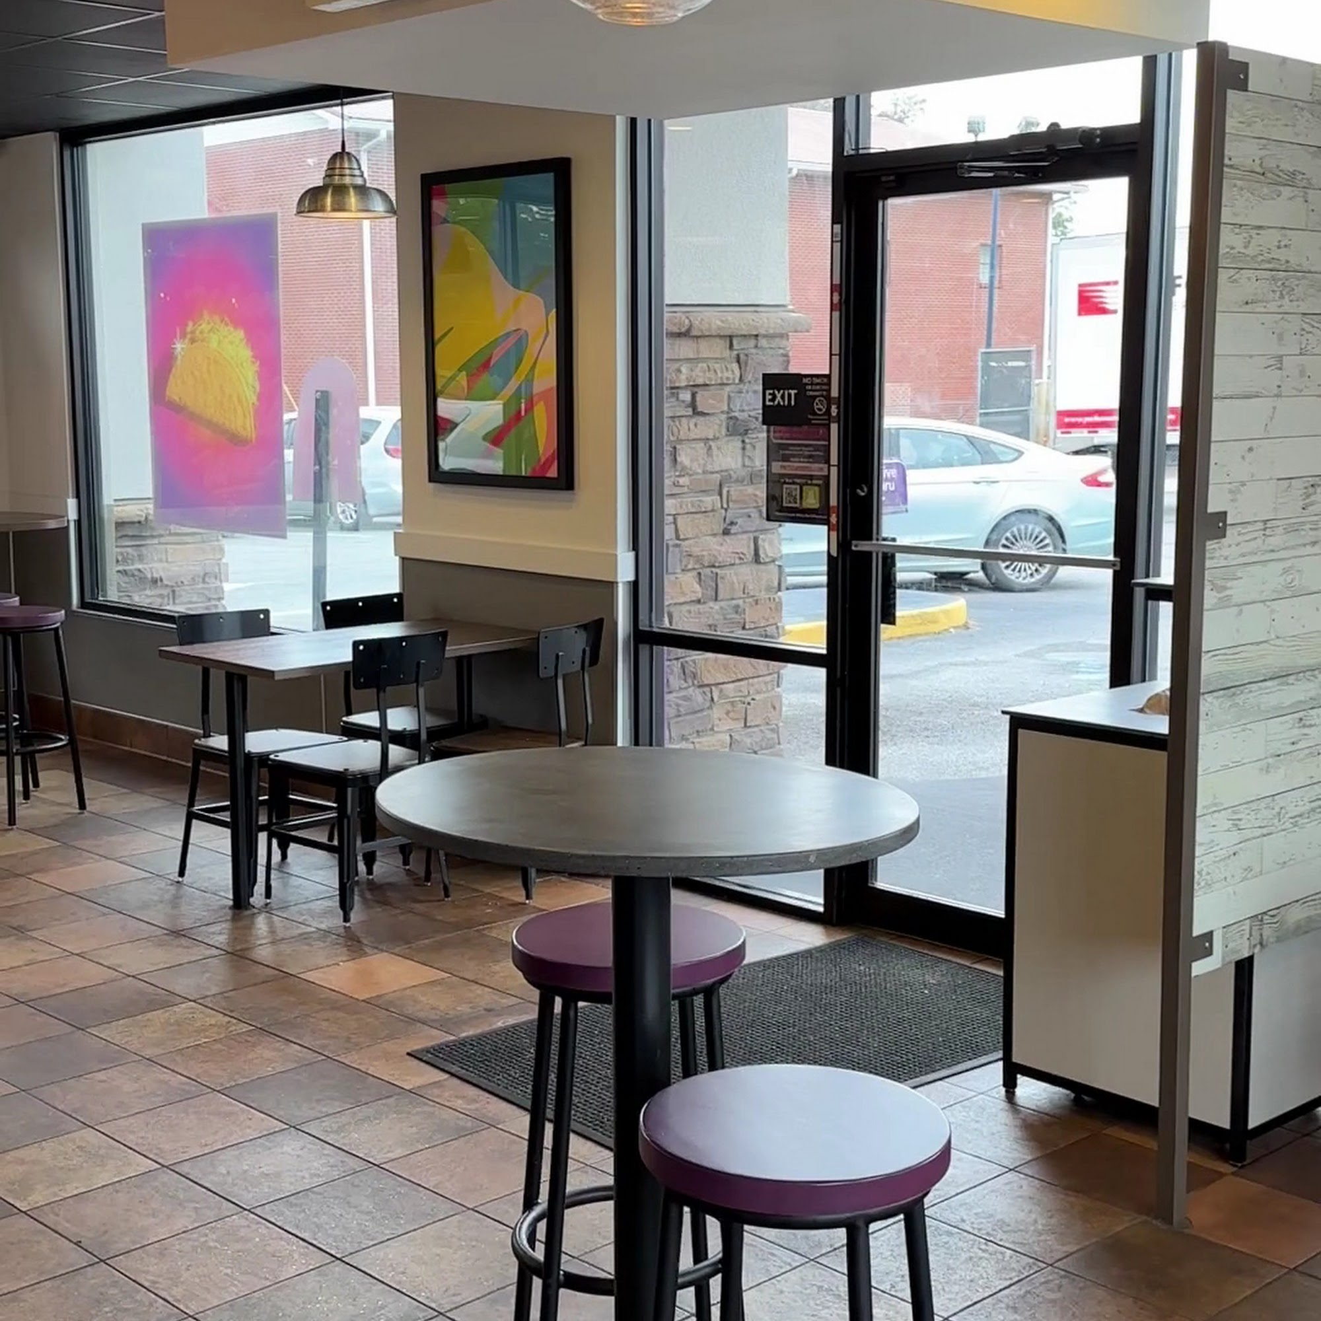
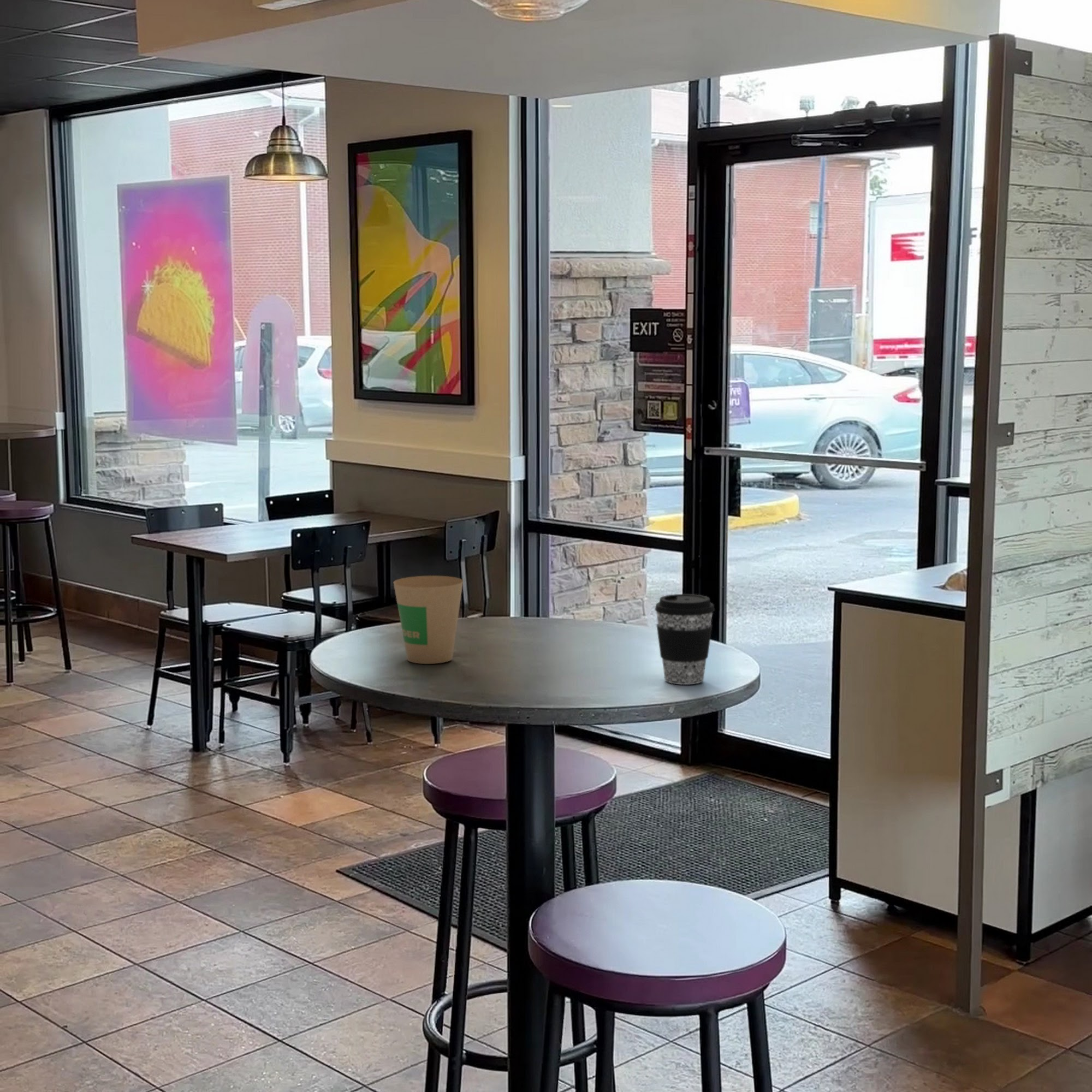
+ paper cup [393,575,464,664]
+ coffee cup [654,594,715,685]
